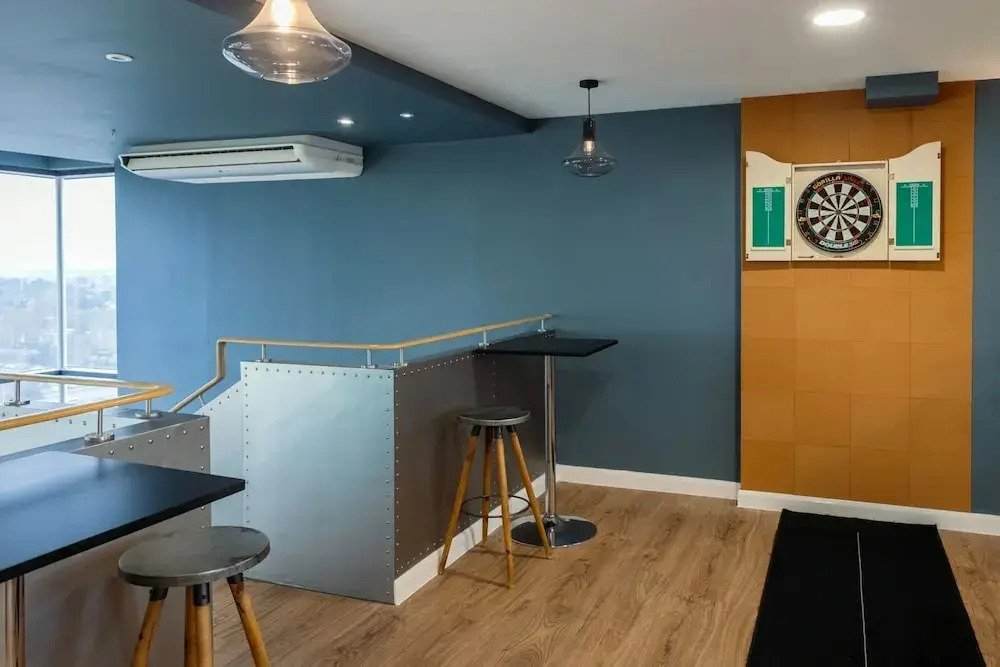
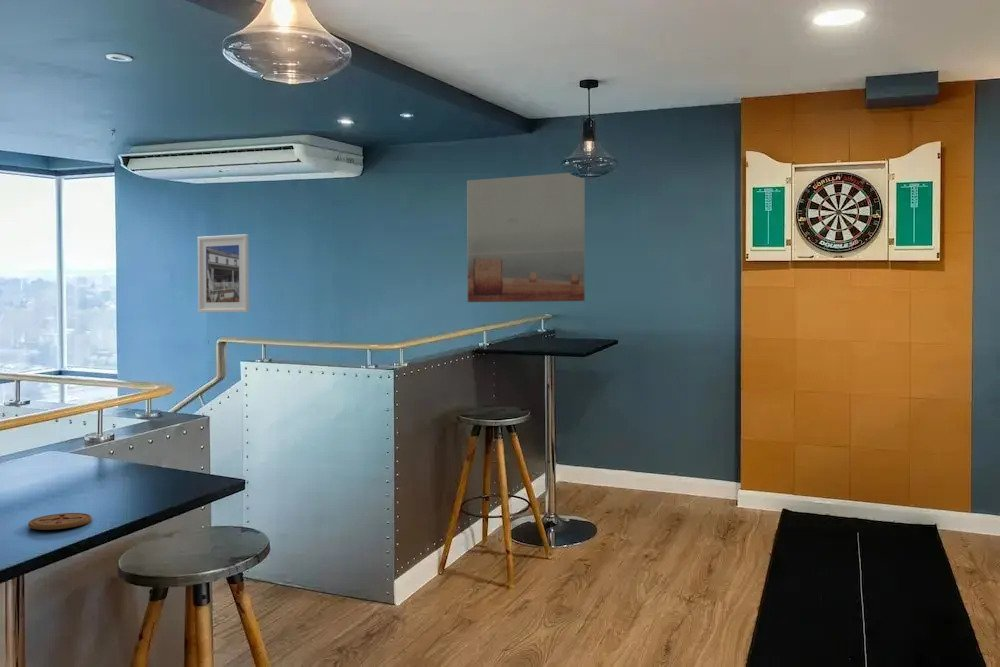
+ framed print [197,233,250,313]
+ coaster [27,512,93,531]
+ wall art [466,172,586,303]
